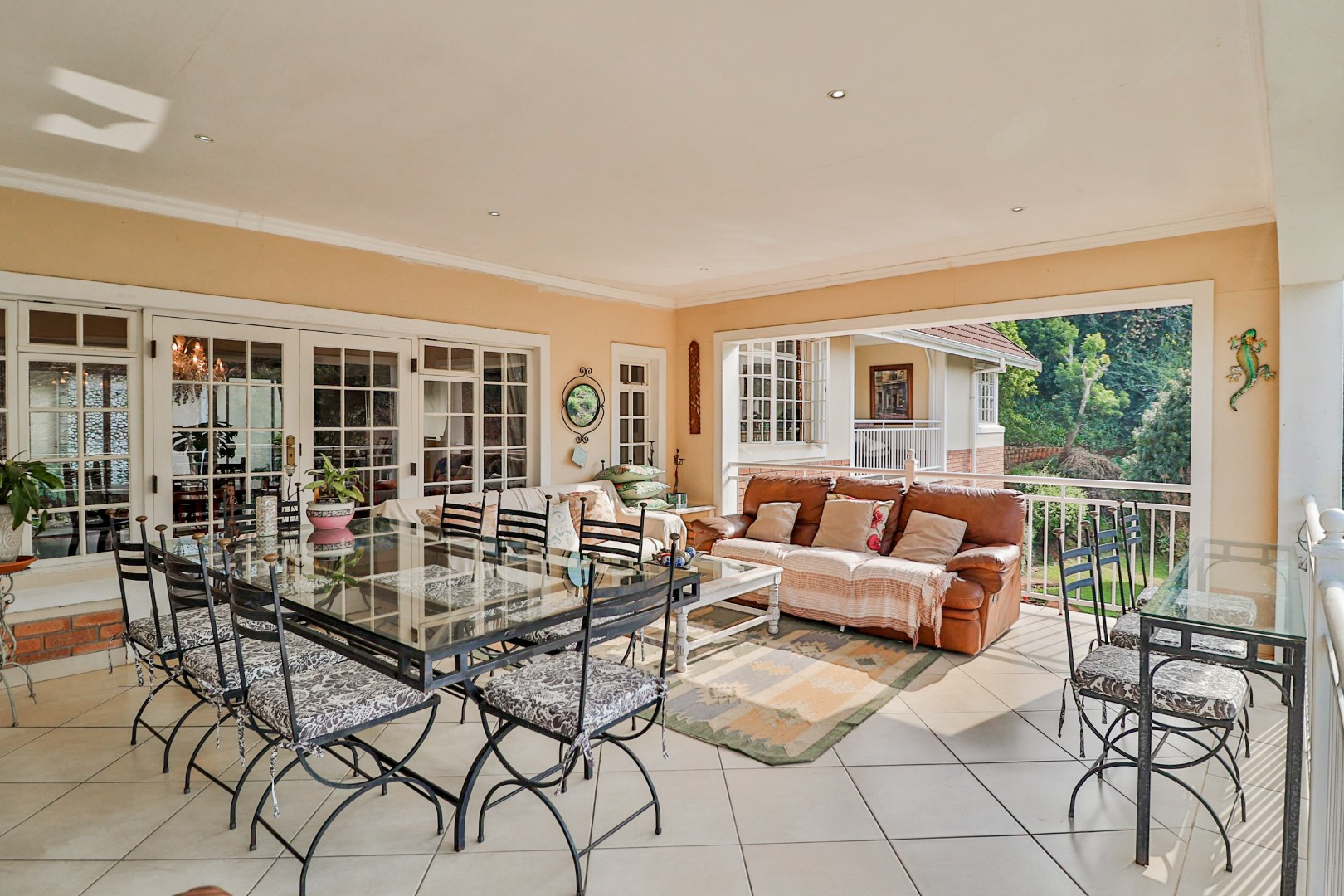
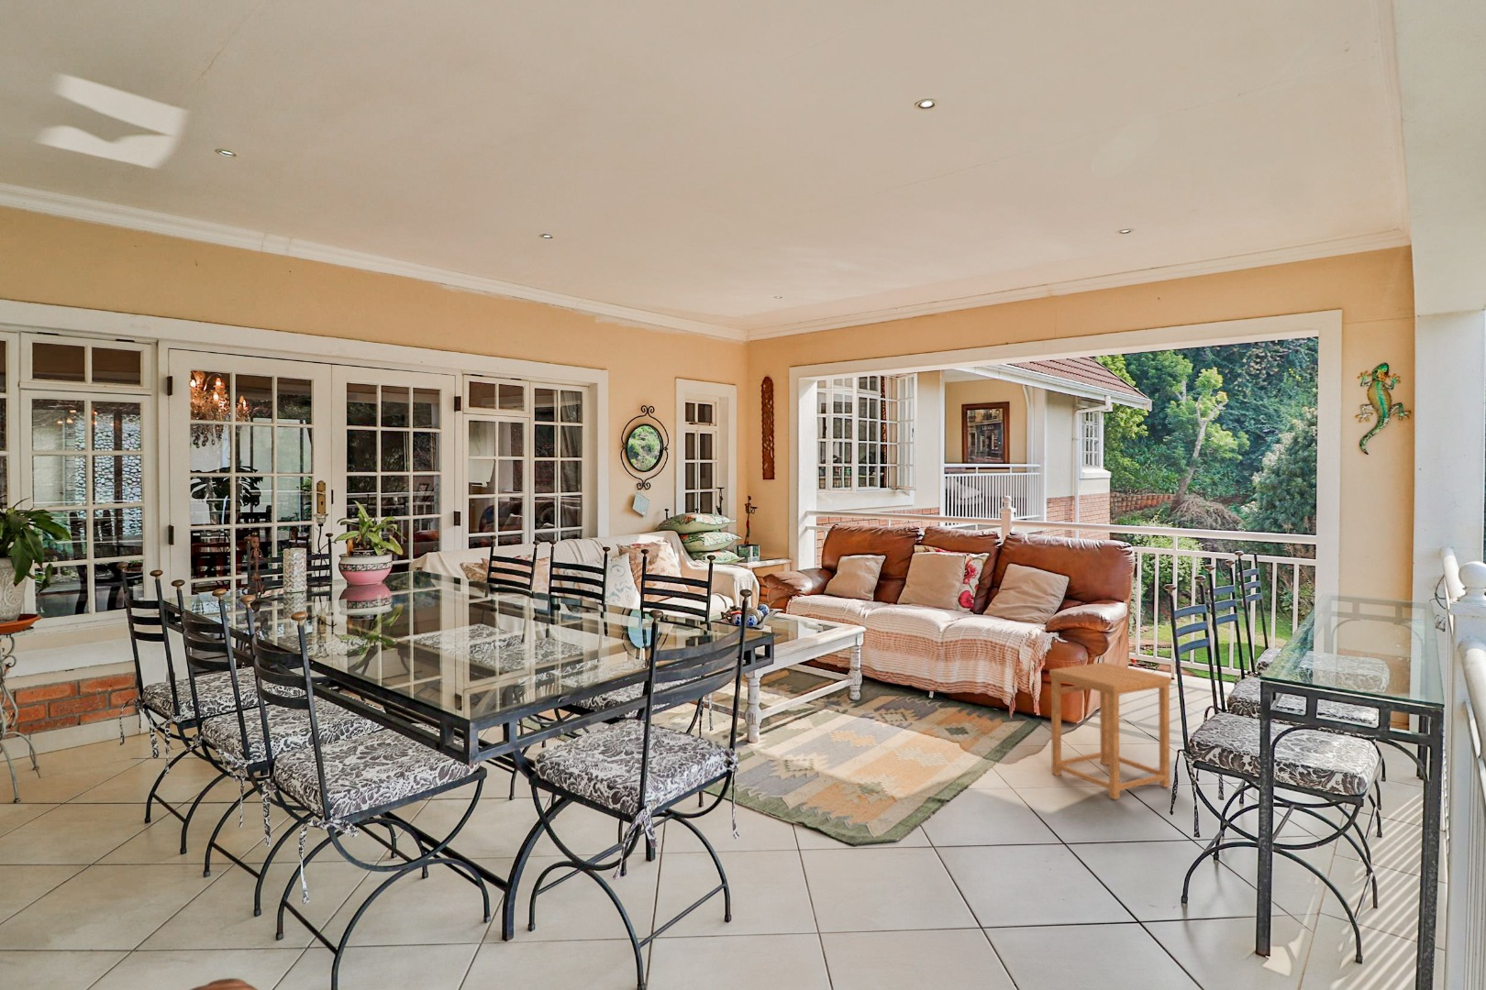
+ side table [1048,662,1172,800]
